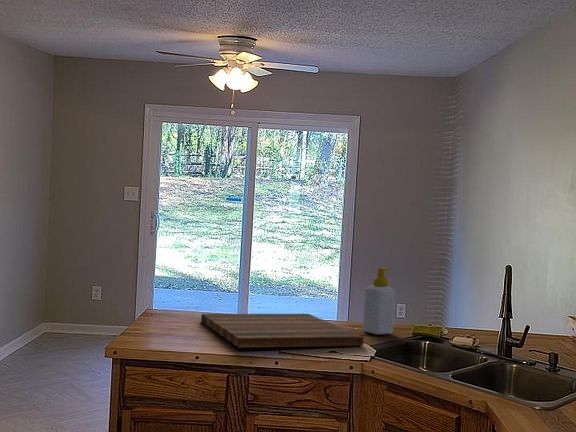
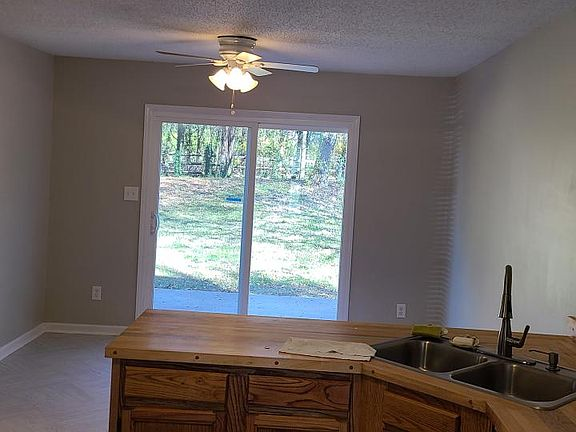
- soap bottle [362,267,396,336]
- cutting board [200,313,365,349]
